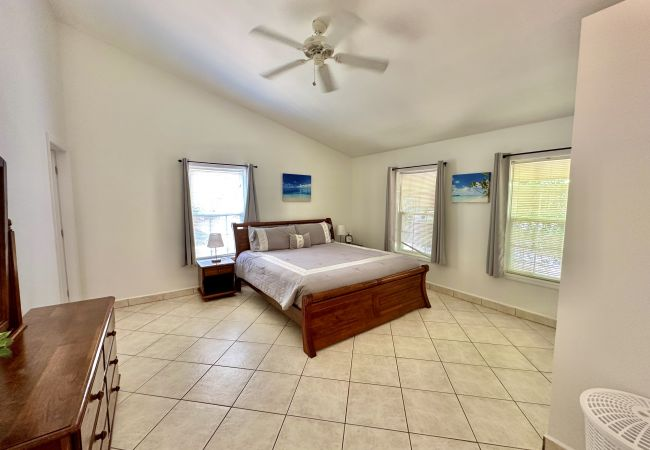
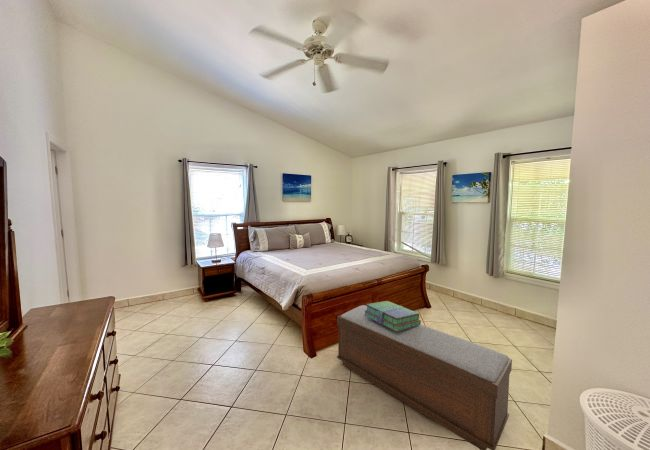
+ stack of books [364,300,422,332]
+ bench [336,304,513,450]
